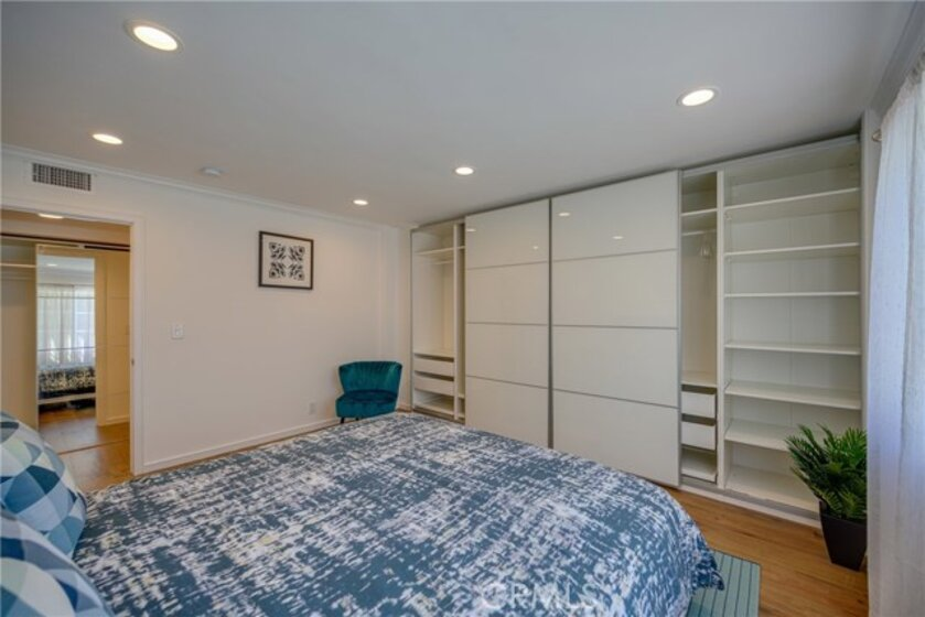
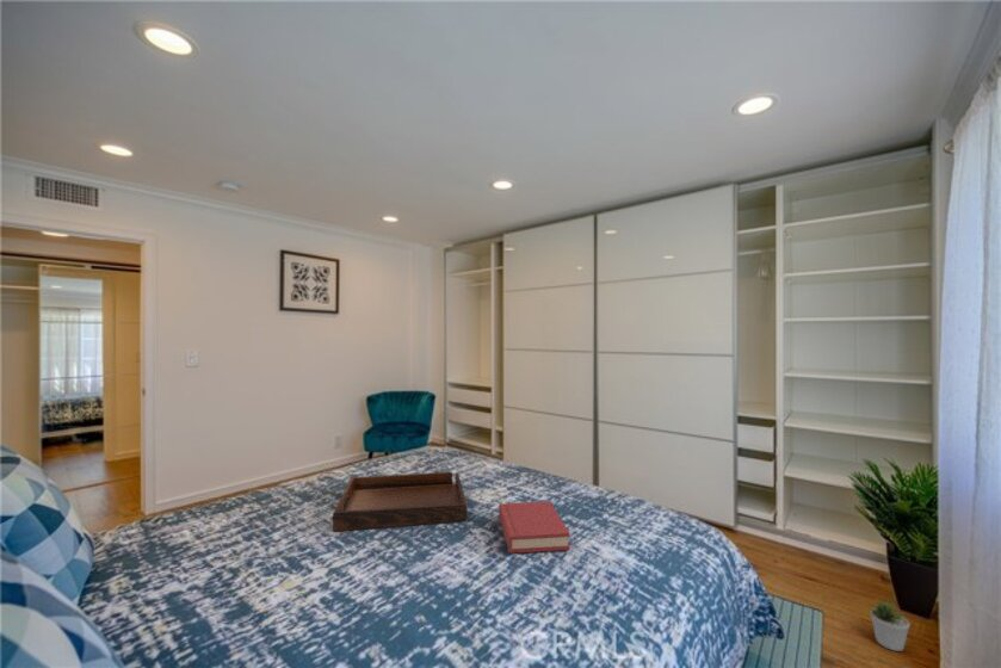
+ hardback book [498,500,571,555]
+ serving tray [332,471,468,532]
+ potted plant [866,596,912,652]
